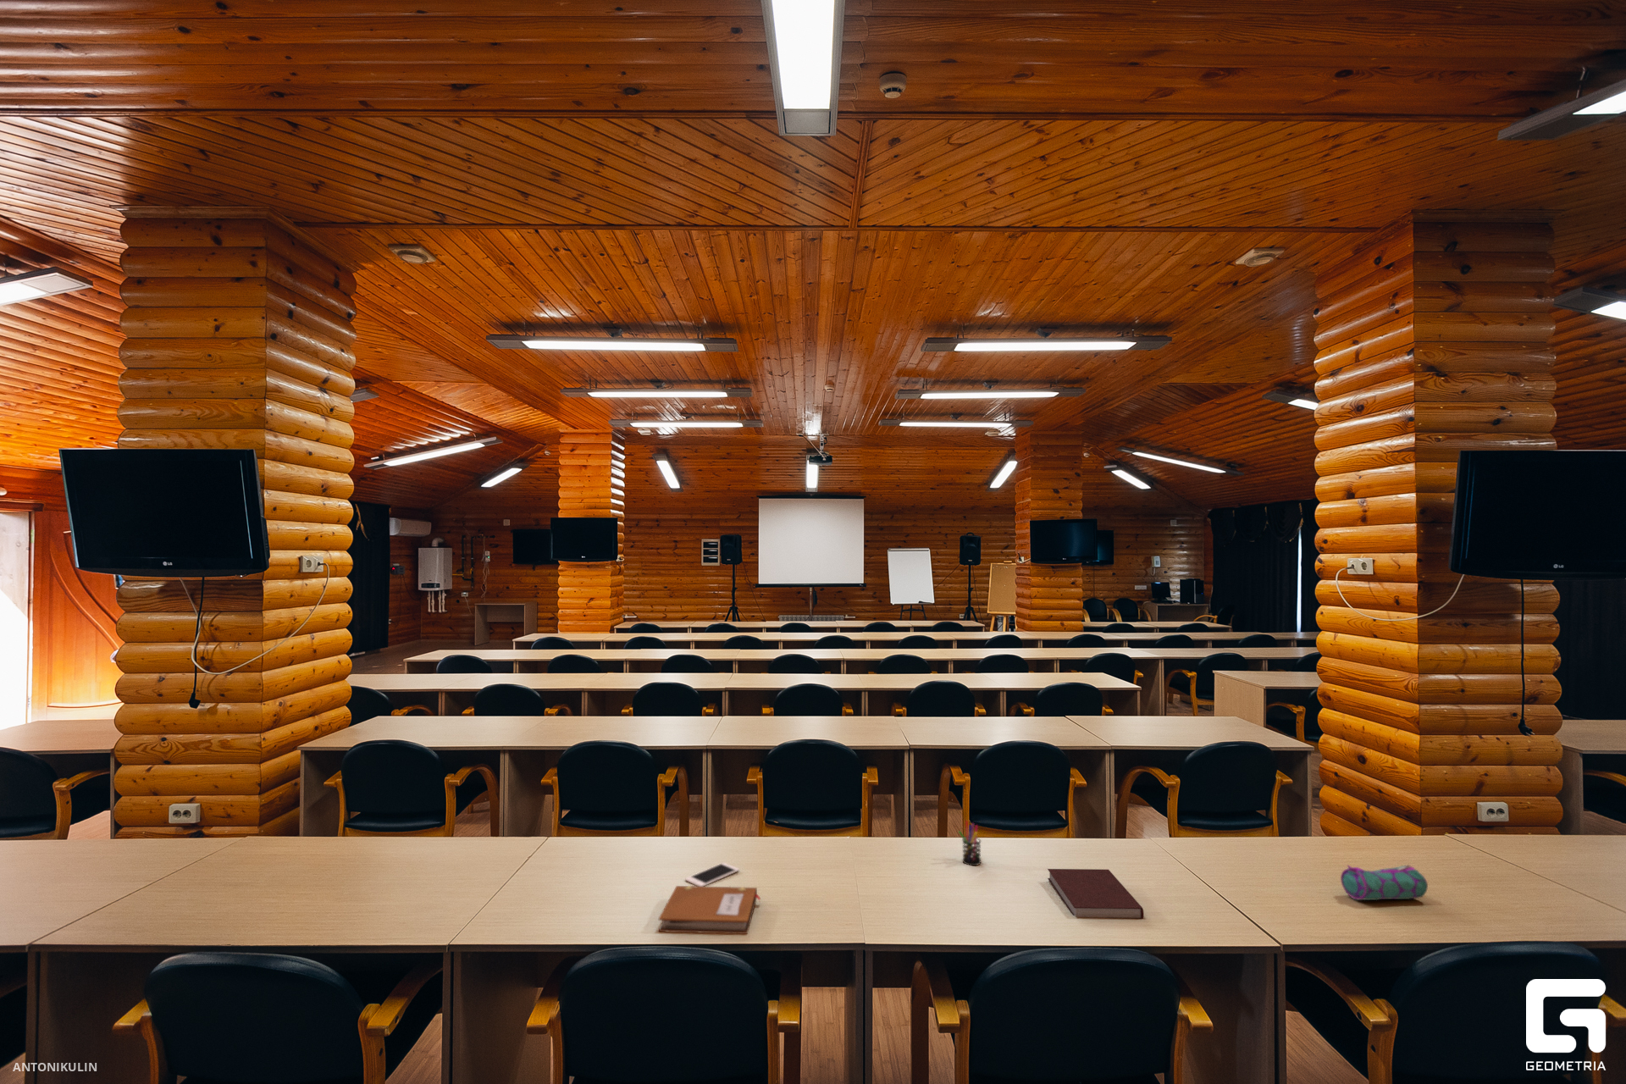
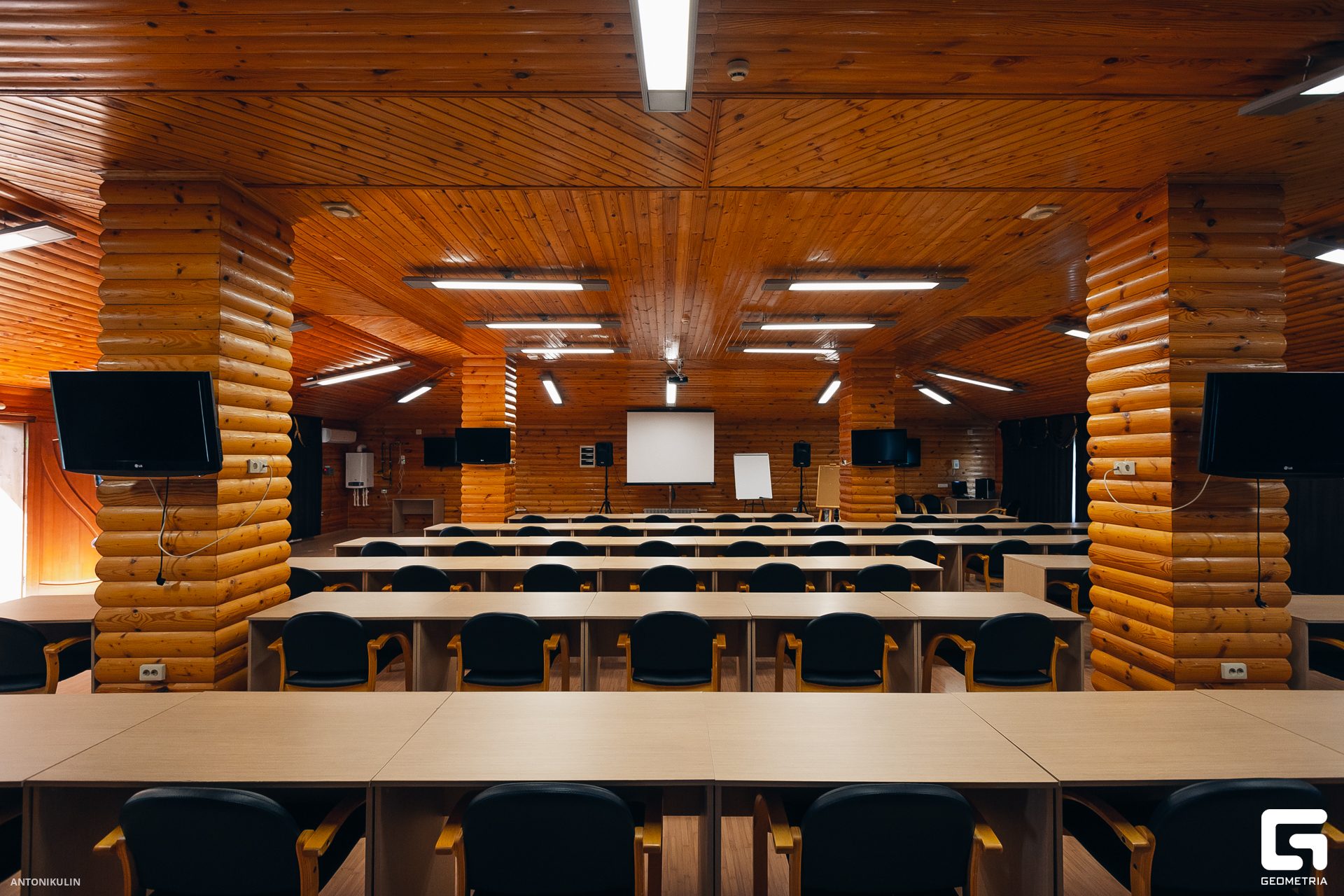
- notebook [1046,867,1144,919]
- pencil case [1339,864,1429,901]
- pen holder [958,820,981,866]
- cell phone [685,863,740,887]
- notebook [658,884,761,935]
